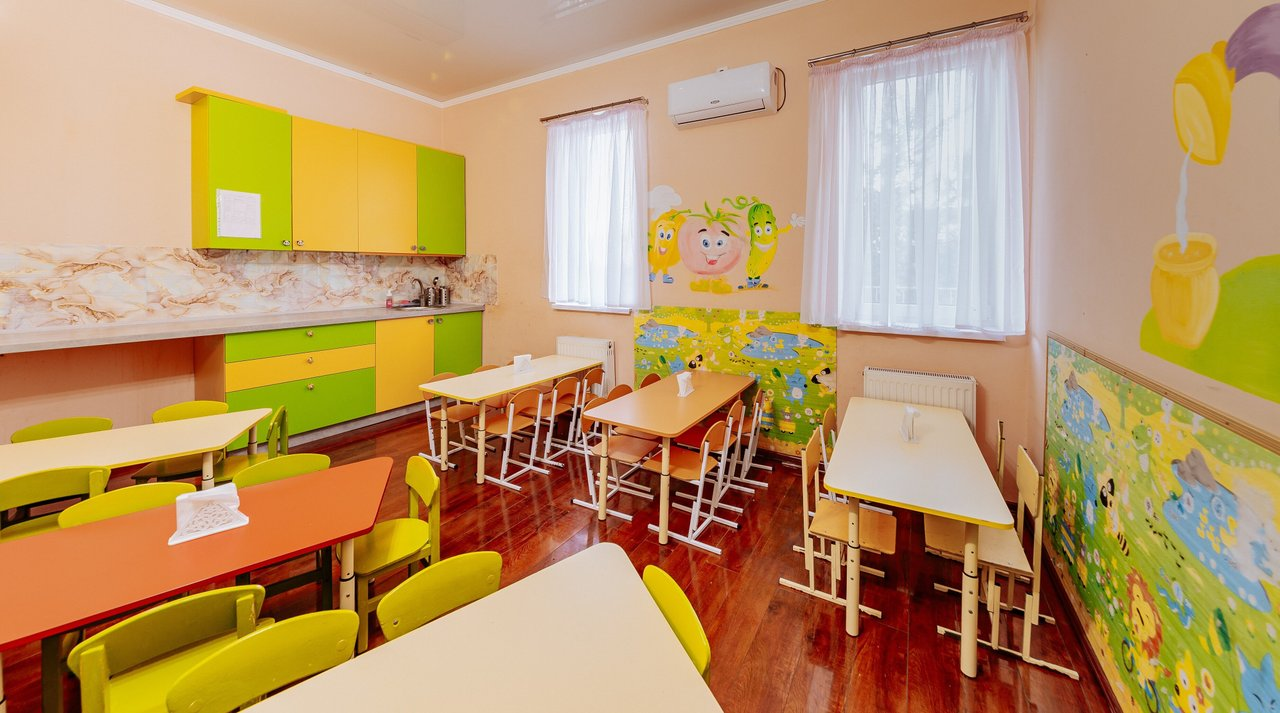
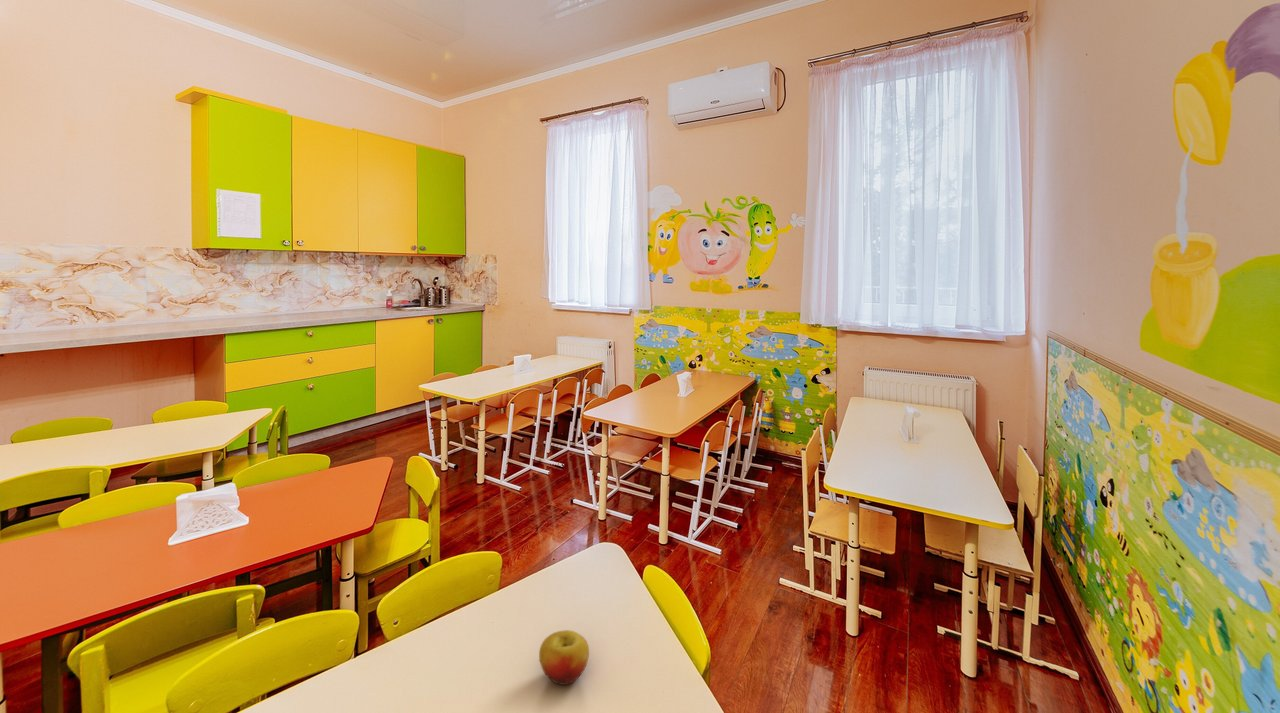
+ apple [538,629,590,686]
